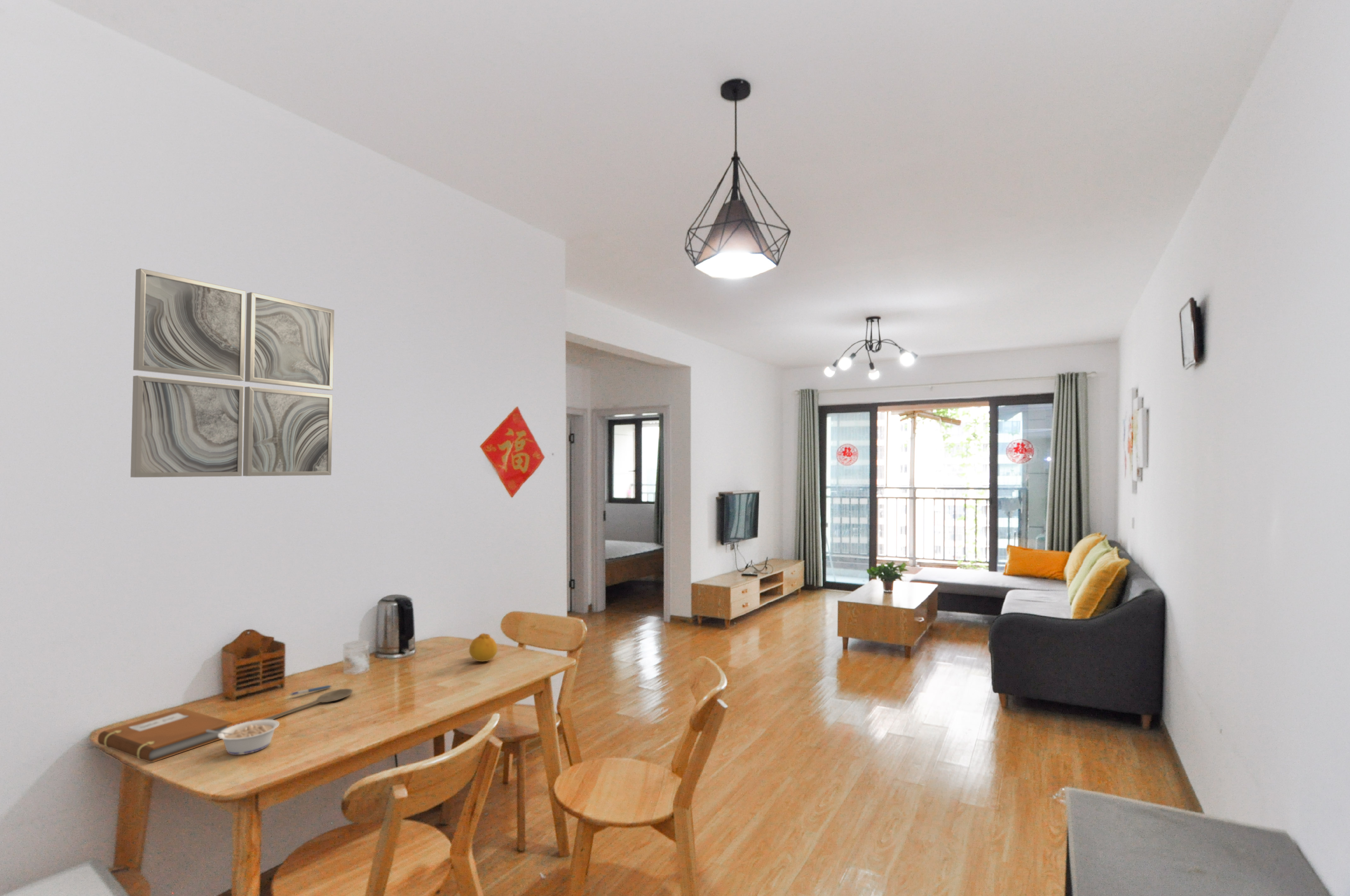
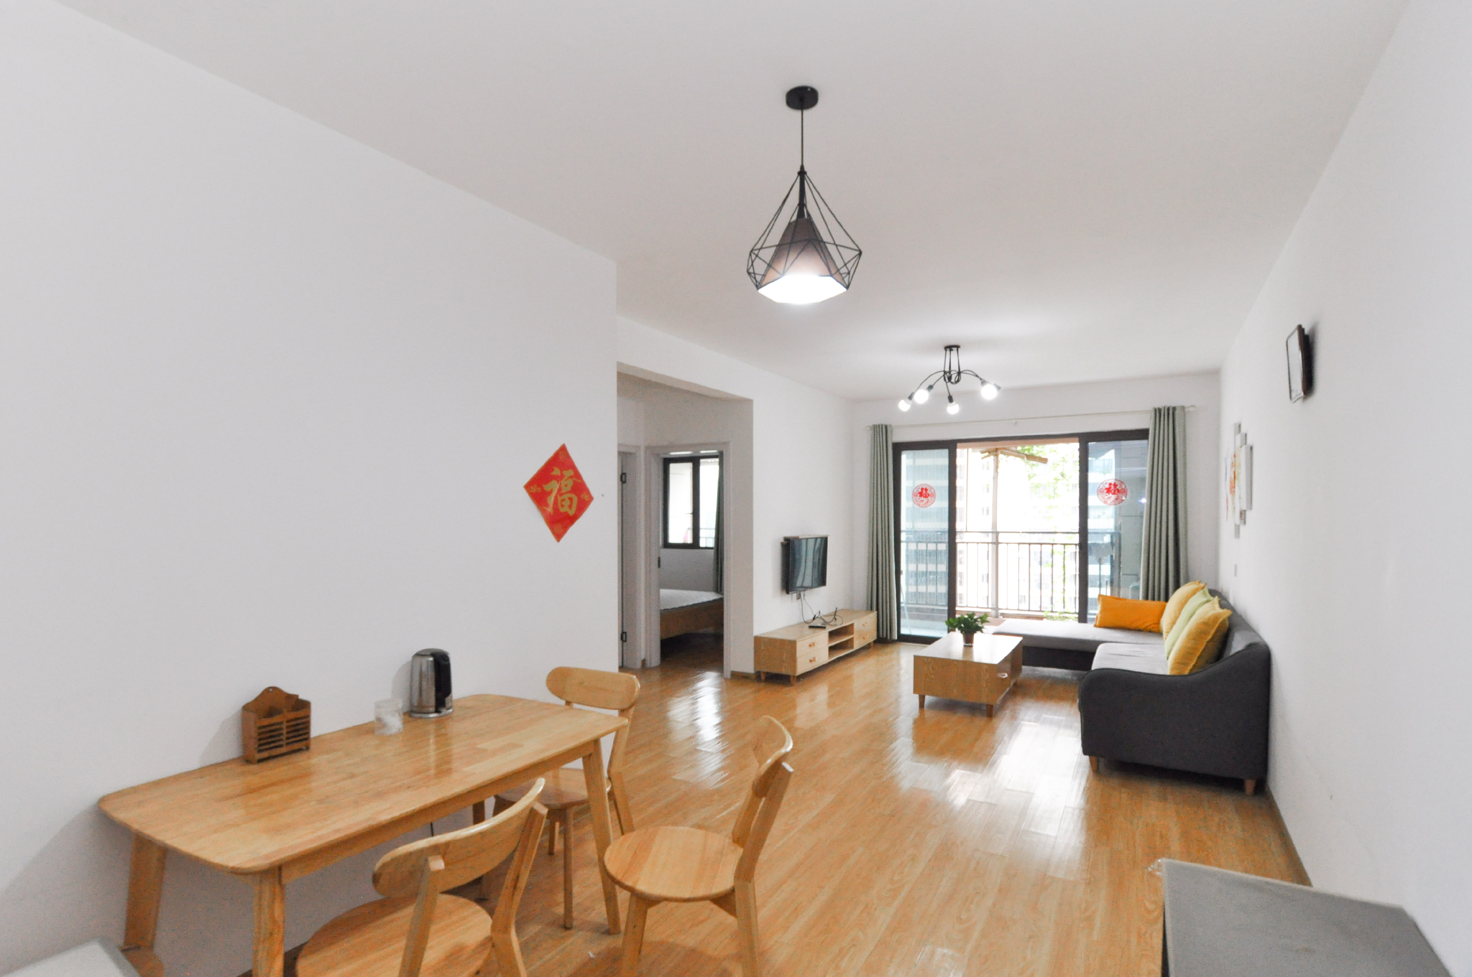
- legume [206,719,280,755]
- wall art [130,268,335,478]
- fruit [469,633,498,662]
- wooden spoon [261,688,353,720]
- notebook [97,708,233,763]
- pen [289,685,332,696]
